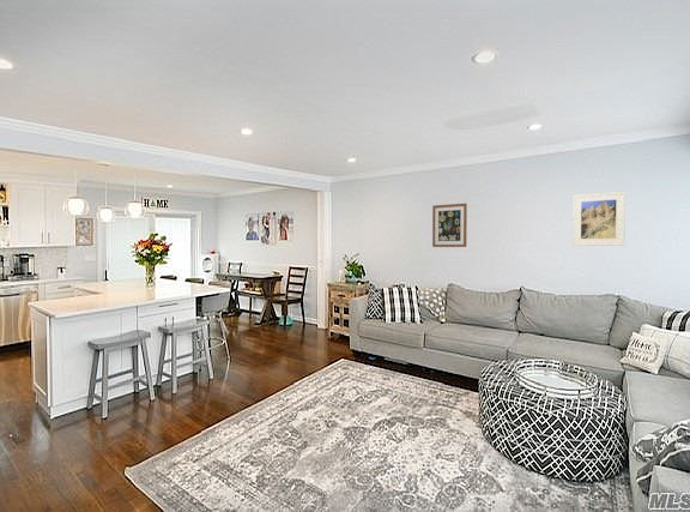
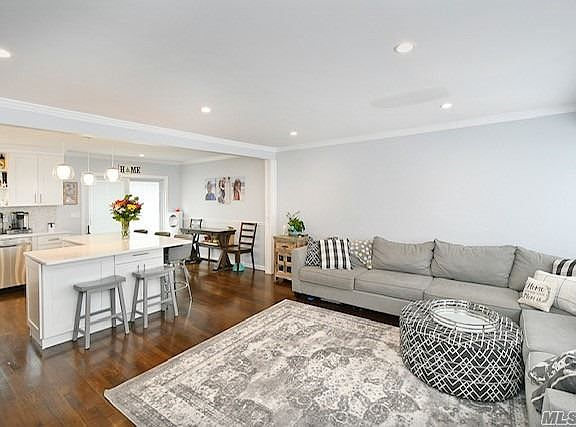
- wall art [431,203,468,248]
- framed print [571,191,627,247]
